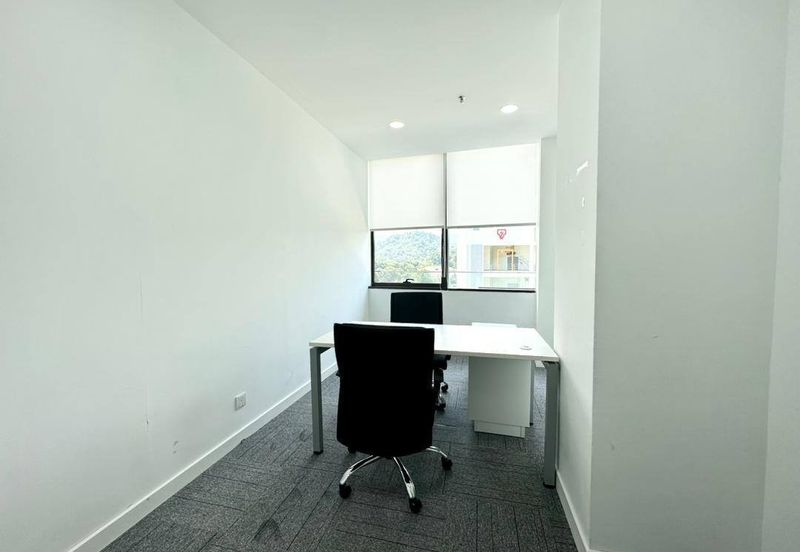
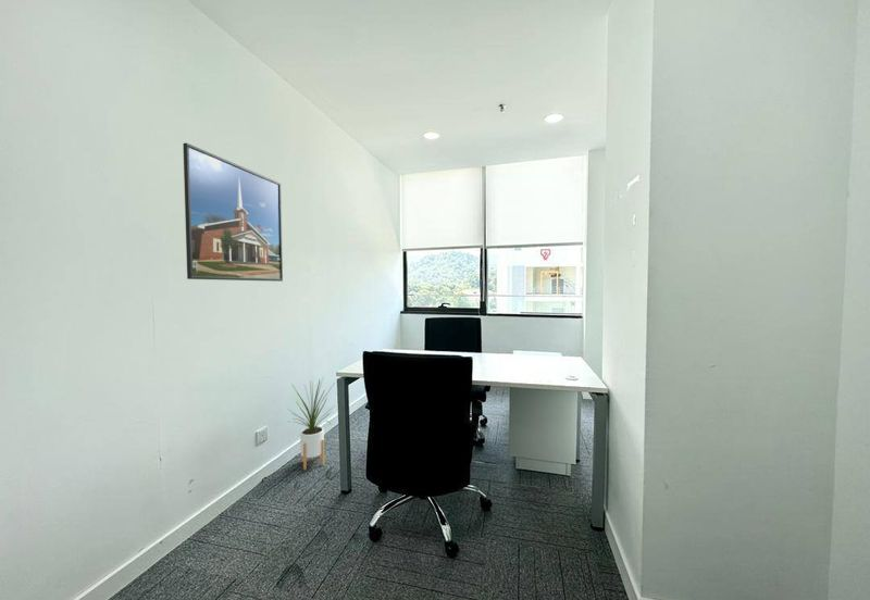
+ house plant [287,377,336,471]
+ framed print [182,142,284,283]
